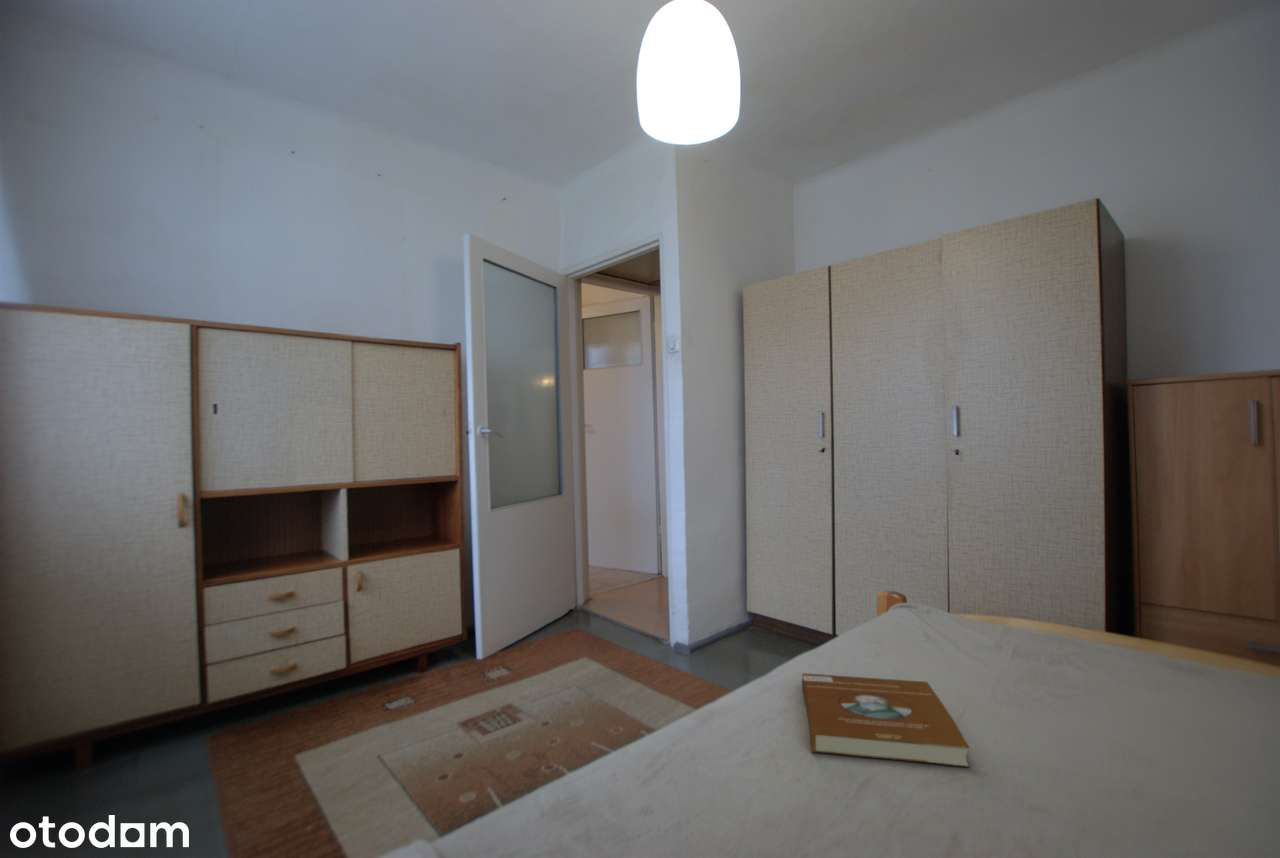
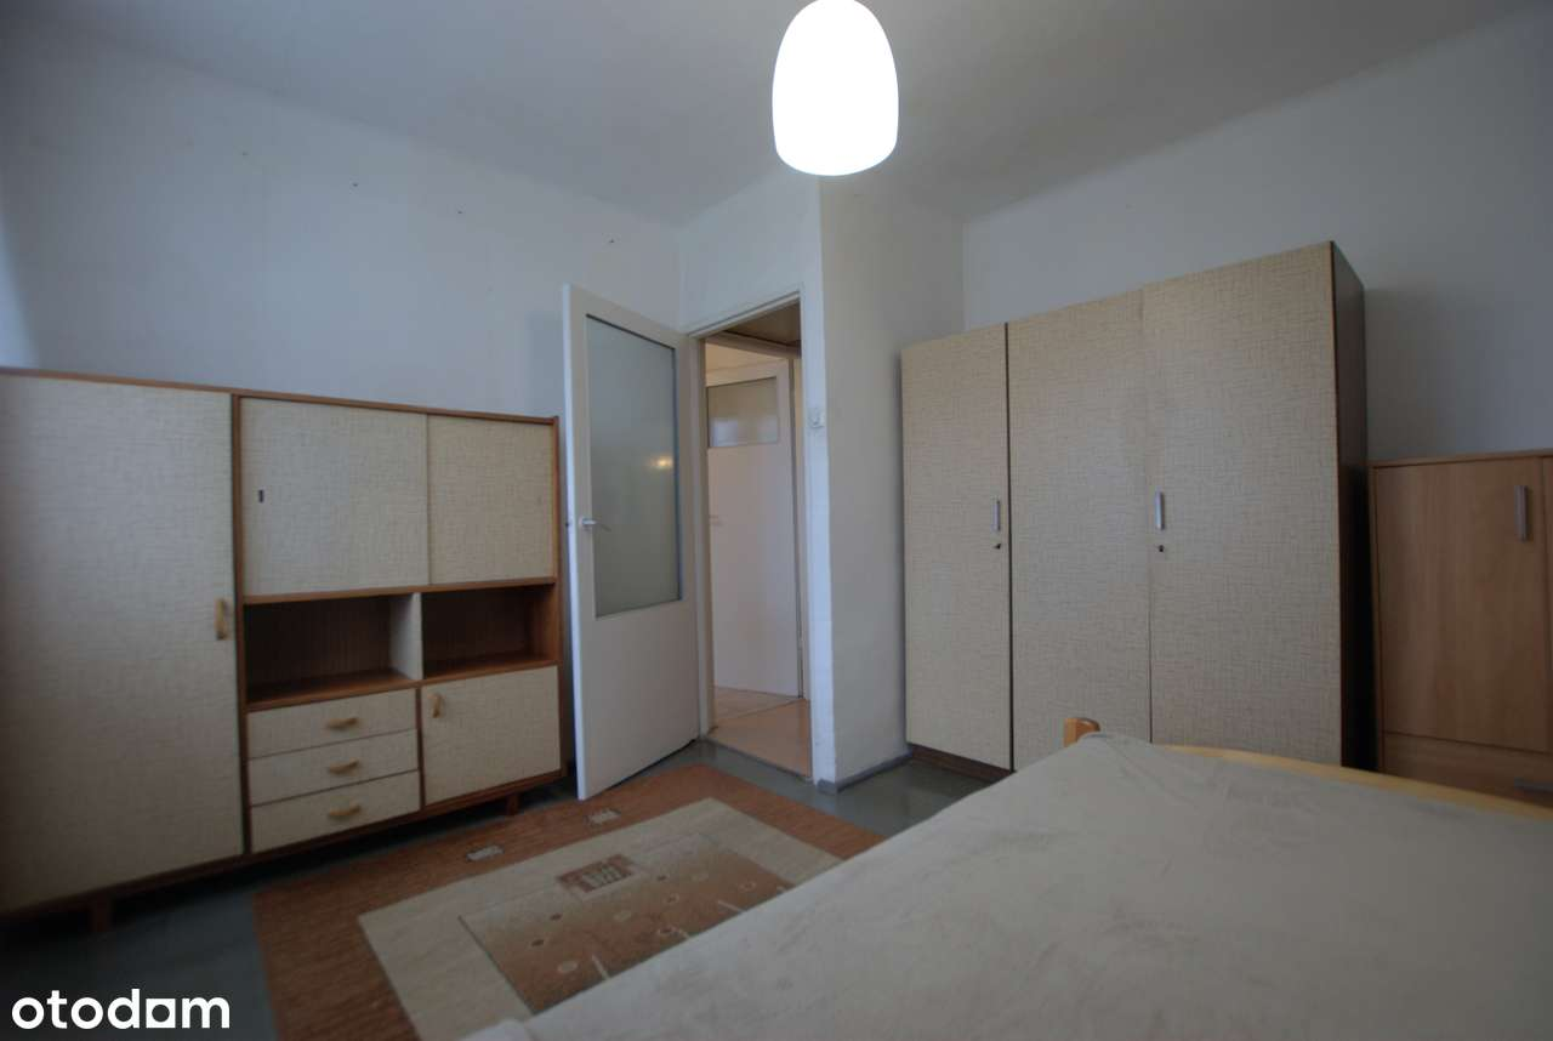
- book [801,672,971,768]
